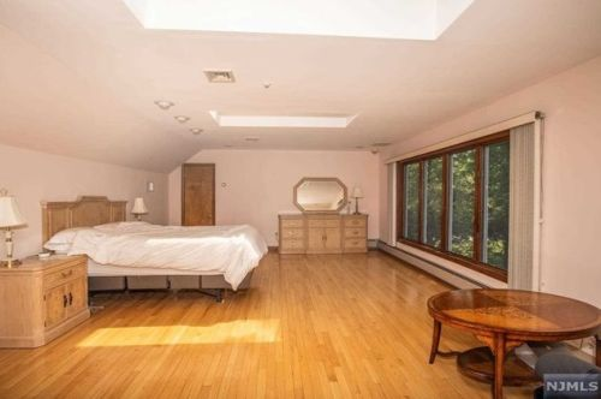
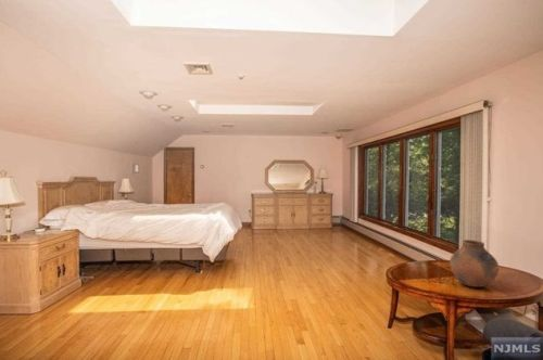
+ vase [449,239,500,288]
